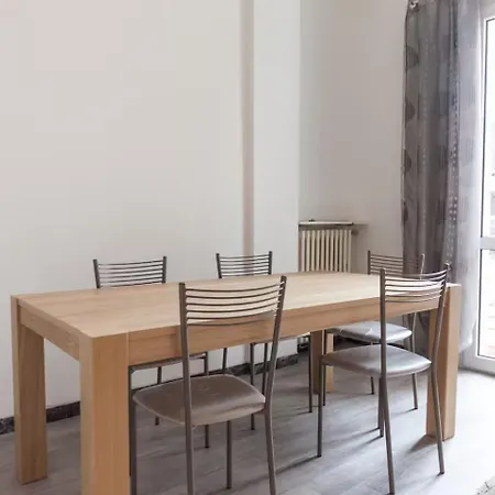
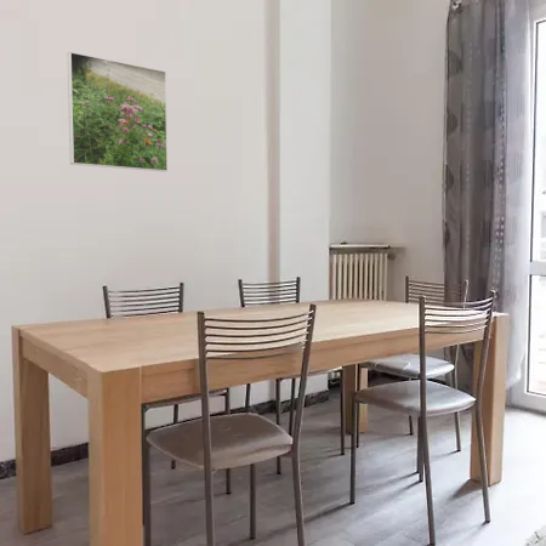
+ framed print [67,51,169,172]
